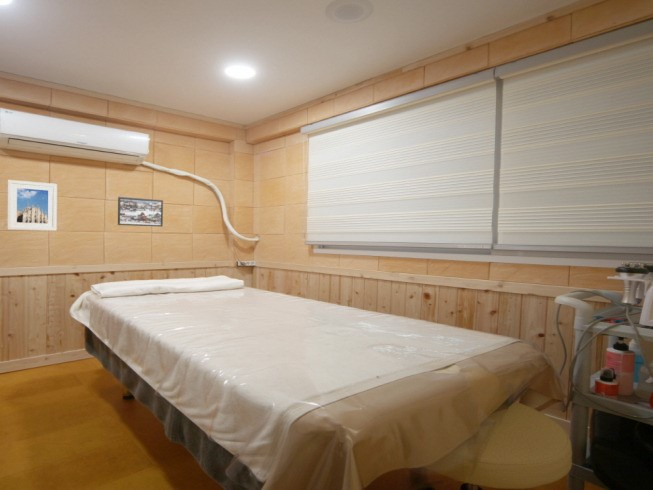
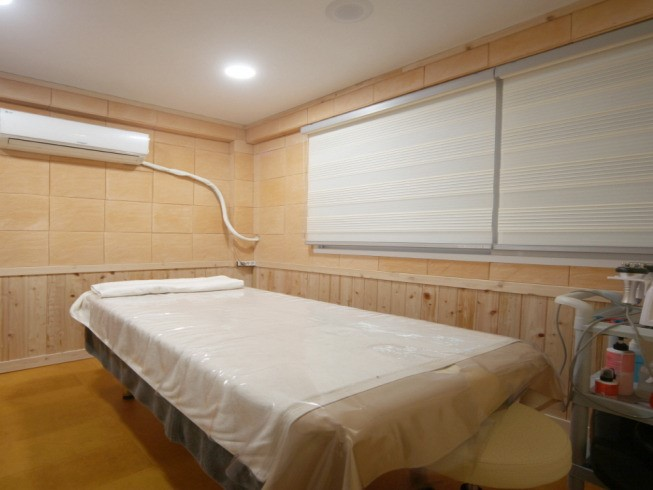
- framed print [117,196,164,228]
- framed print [6,179,58,232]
